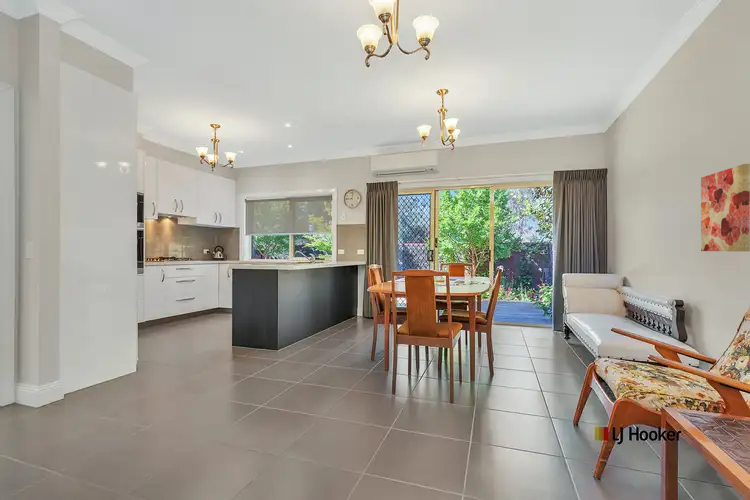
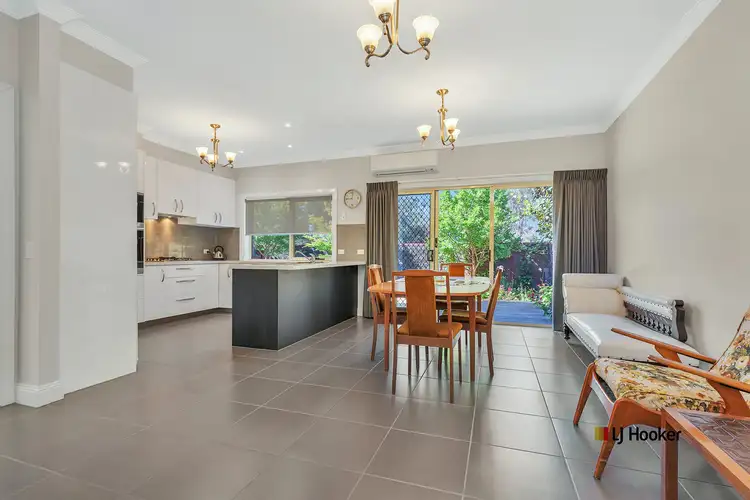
- wall art [700,163,750,252]
